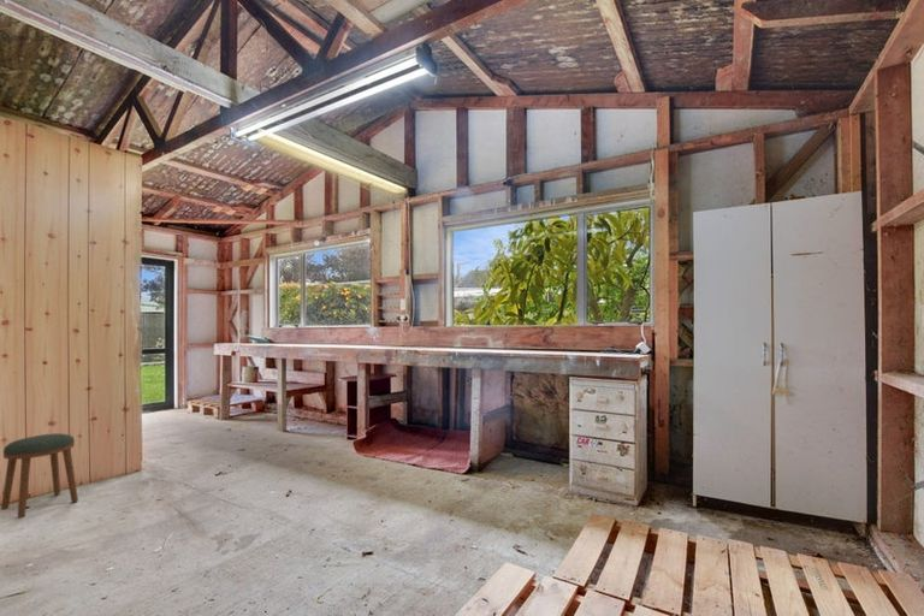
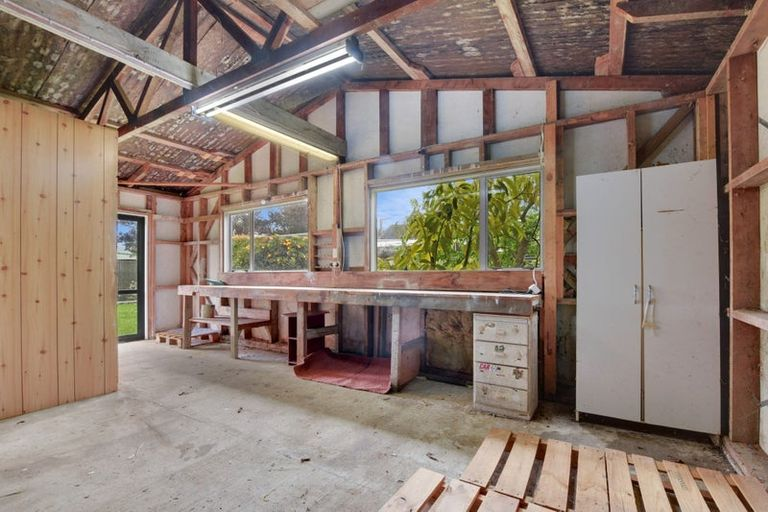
- stool [0,432,79,520]
